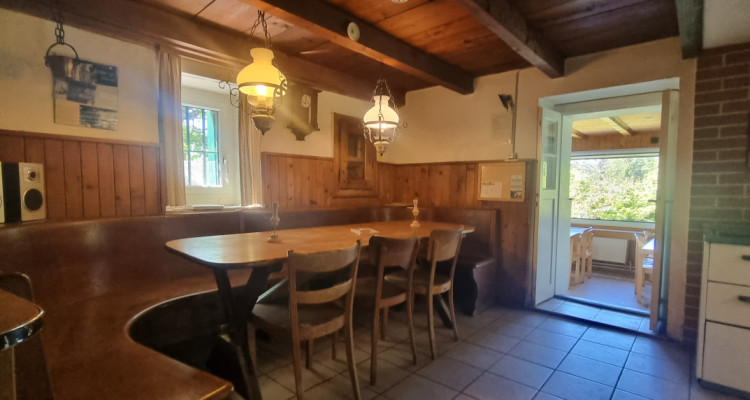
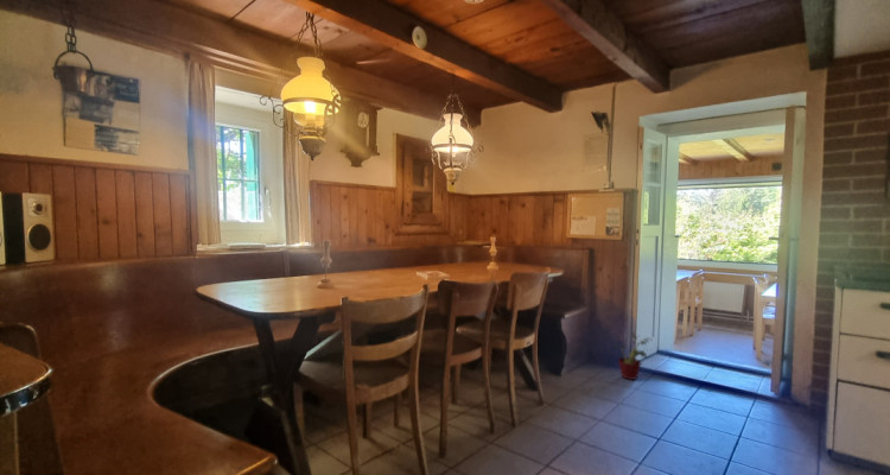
+ potted plant [612,330,651,381]
